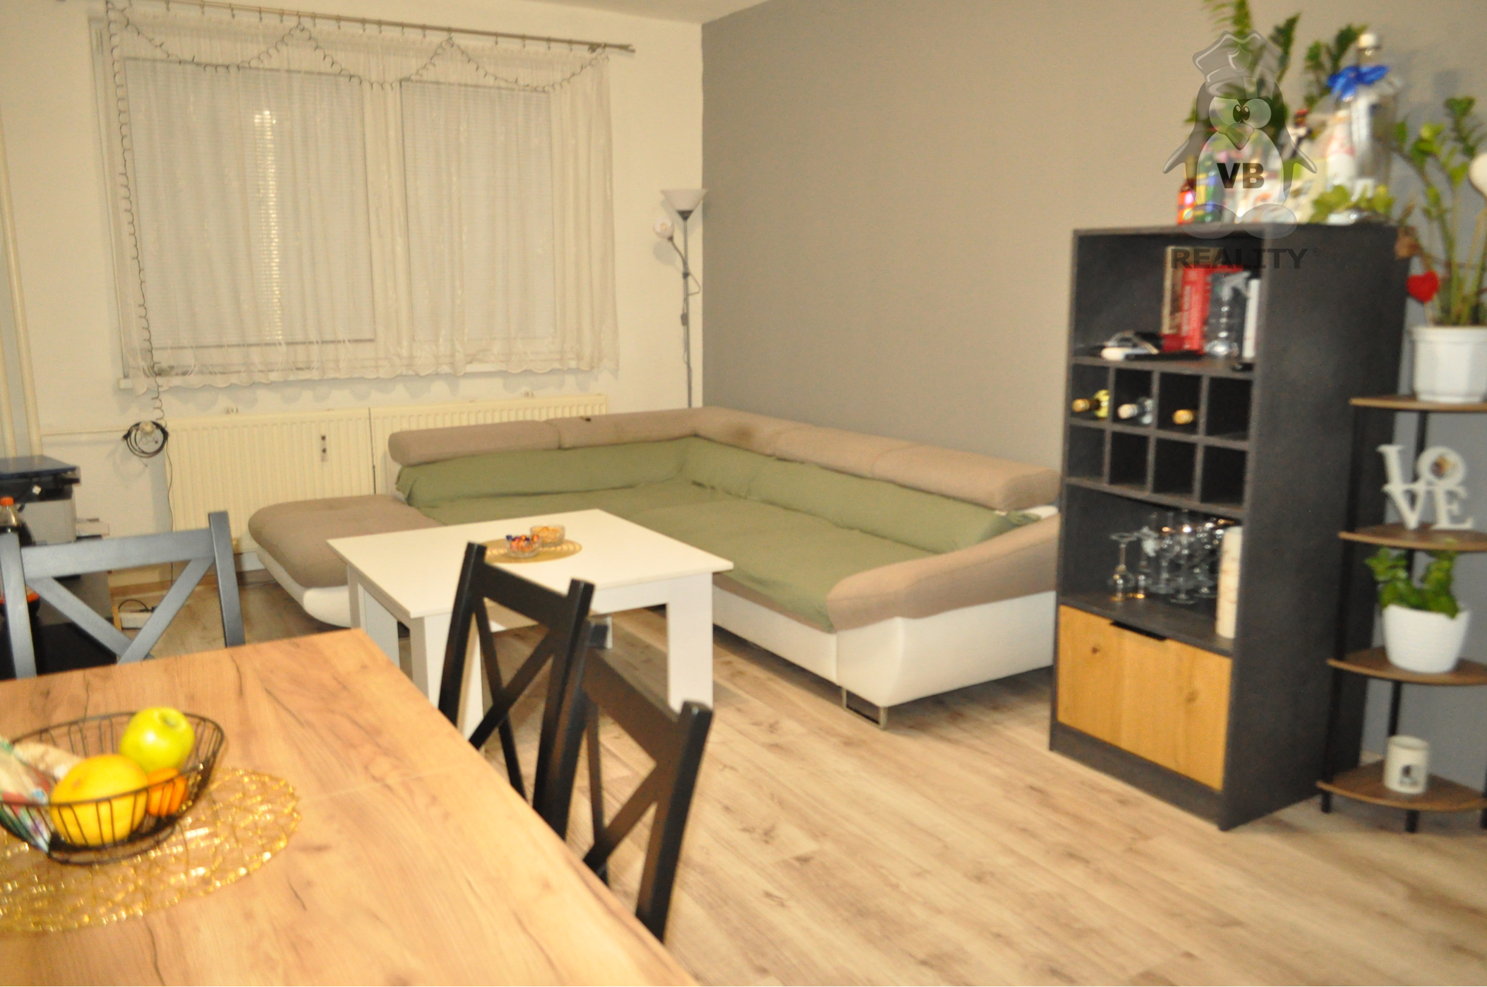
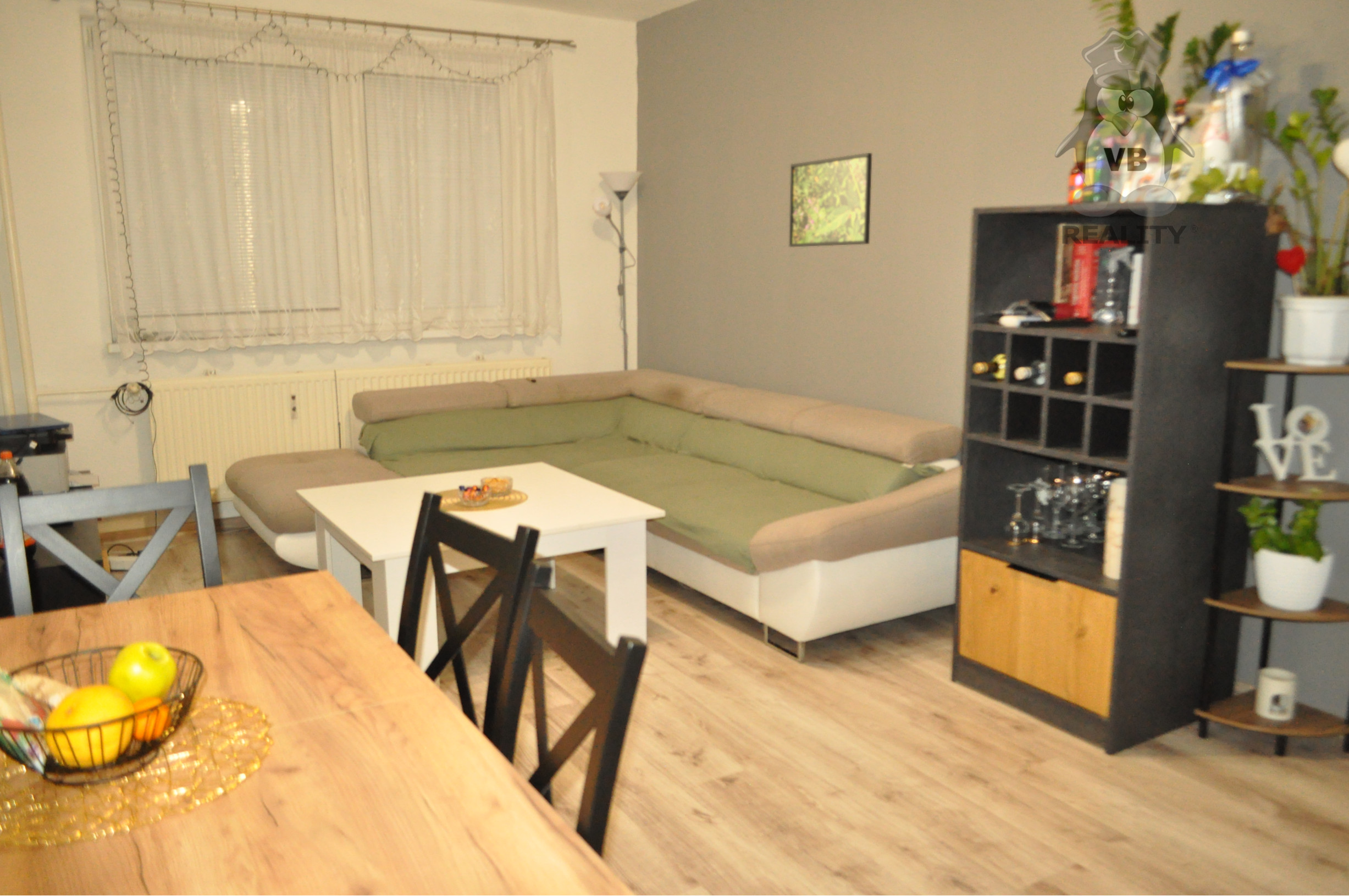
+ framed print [789,152,872,247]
